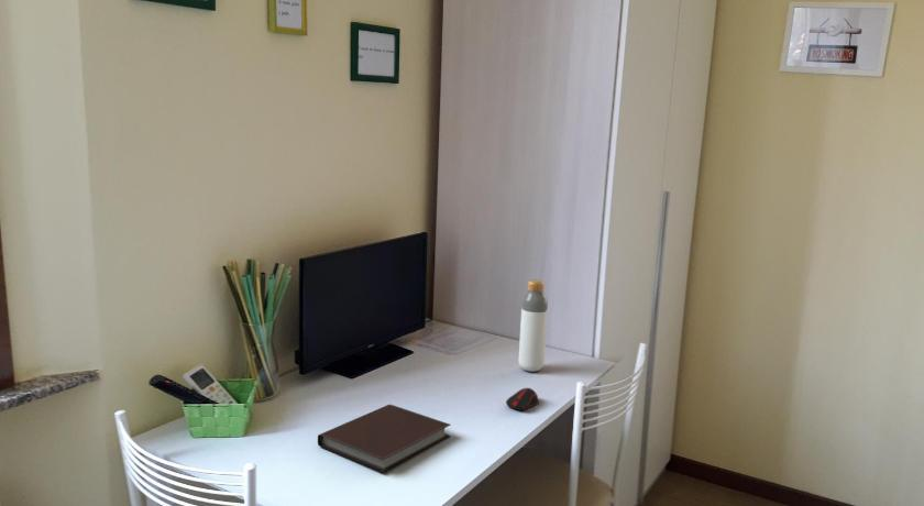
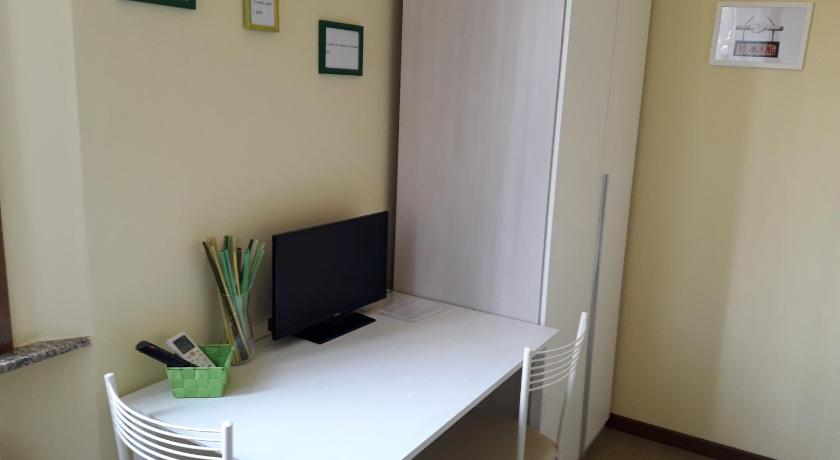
- computer mouse [505,387,540,411]
- bottle [517,278,549,373]
- notebook [317,404,452,473]
